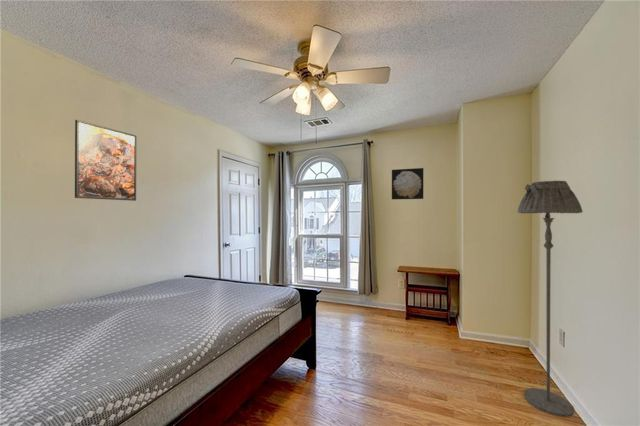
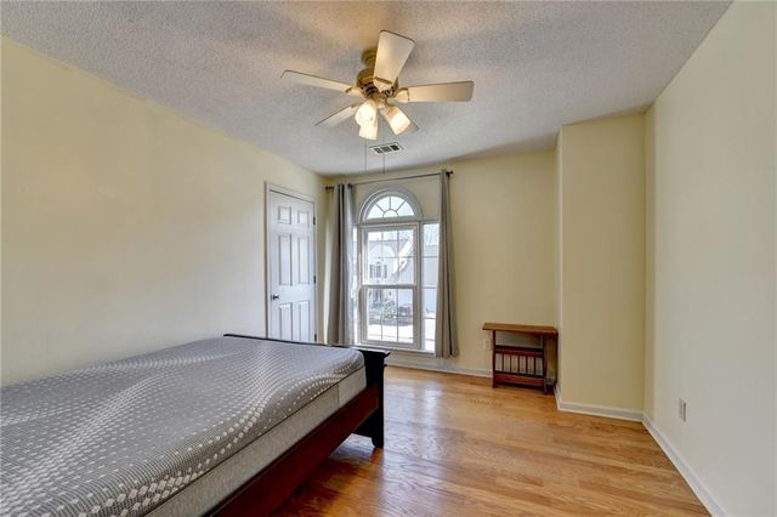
- floor lamp [517,180,584,418]
- wall art [391,167,424,200]
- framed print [74,119,138,202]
